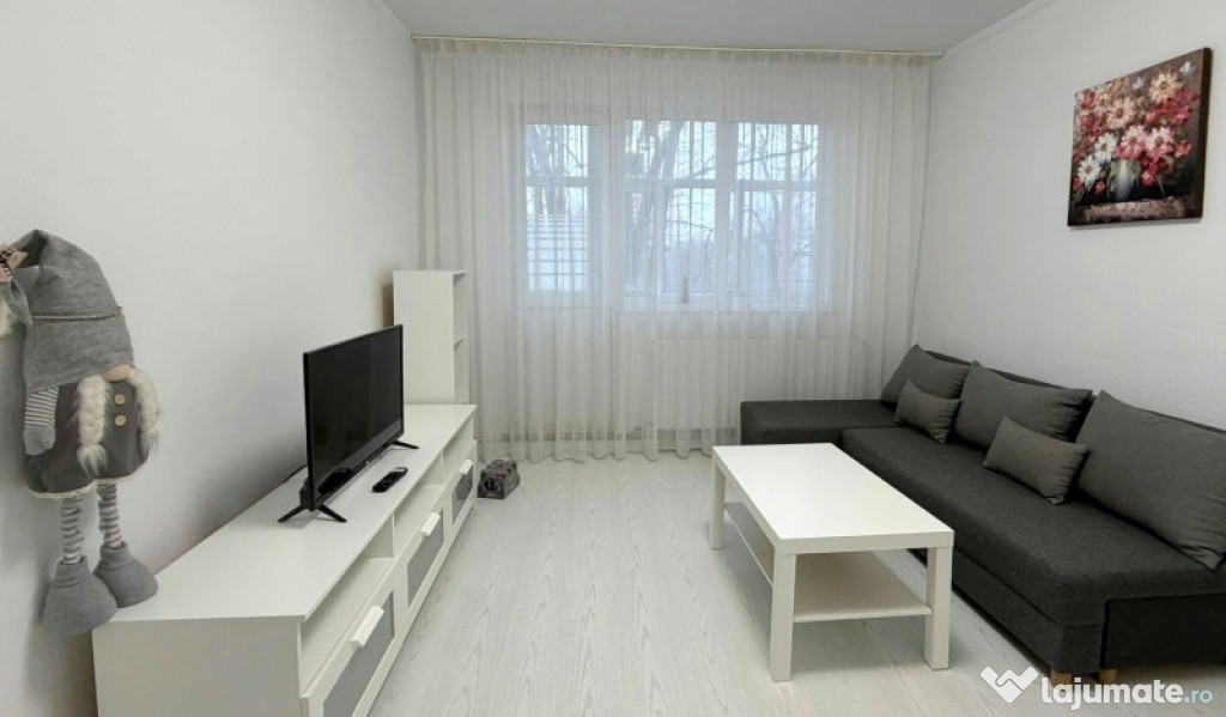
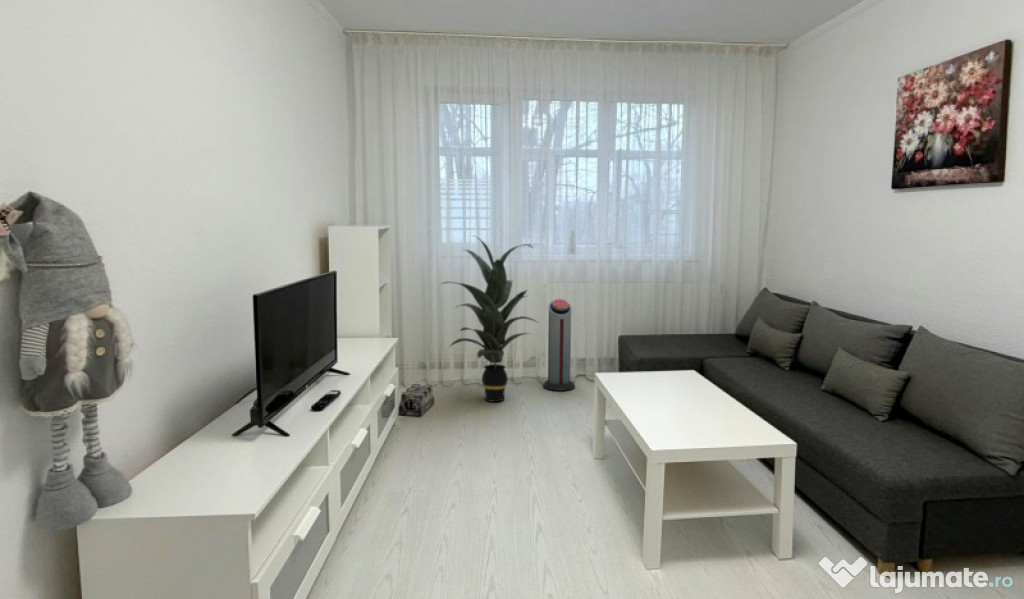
+ indoor plant [440,234,540,403]
+ air purifier [542,298,576,392]
